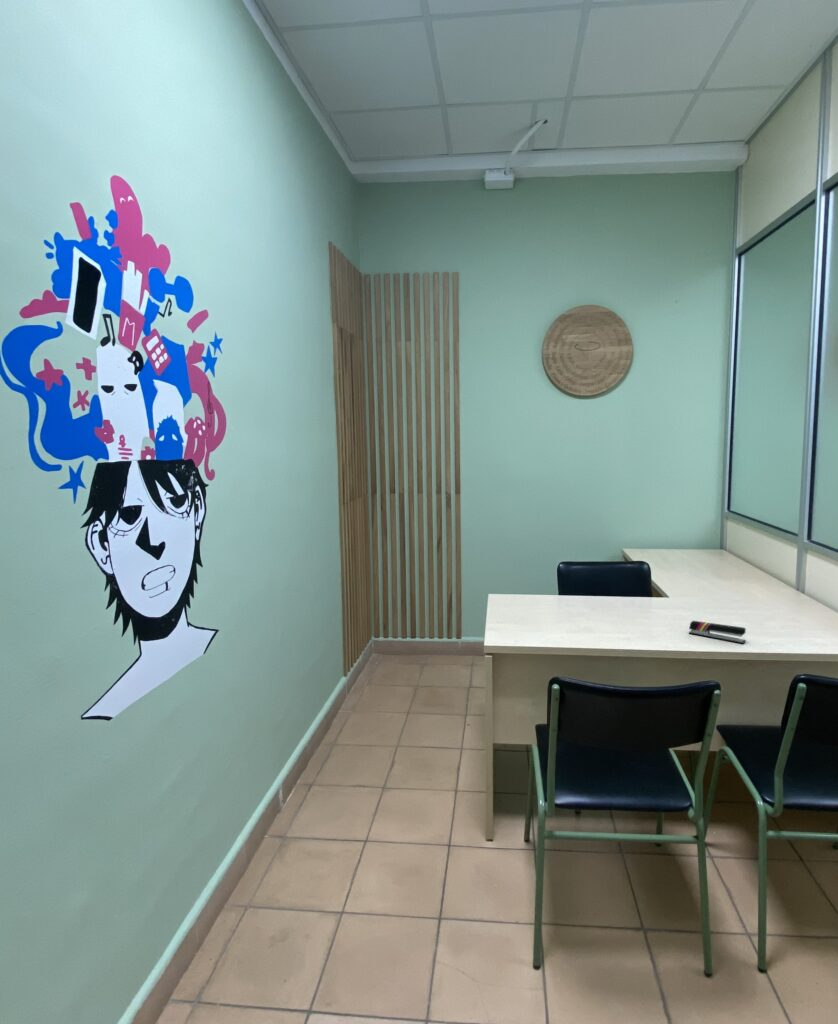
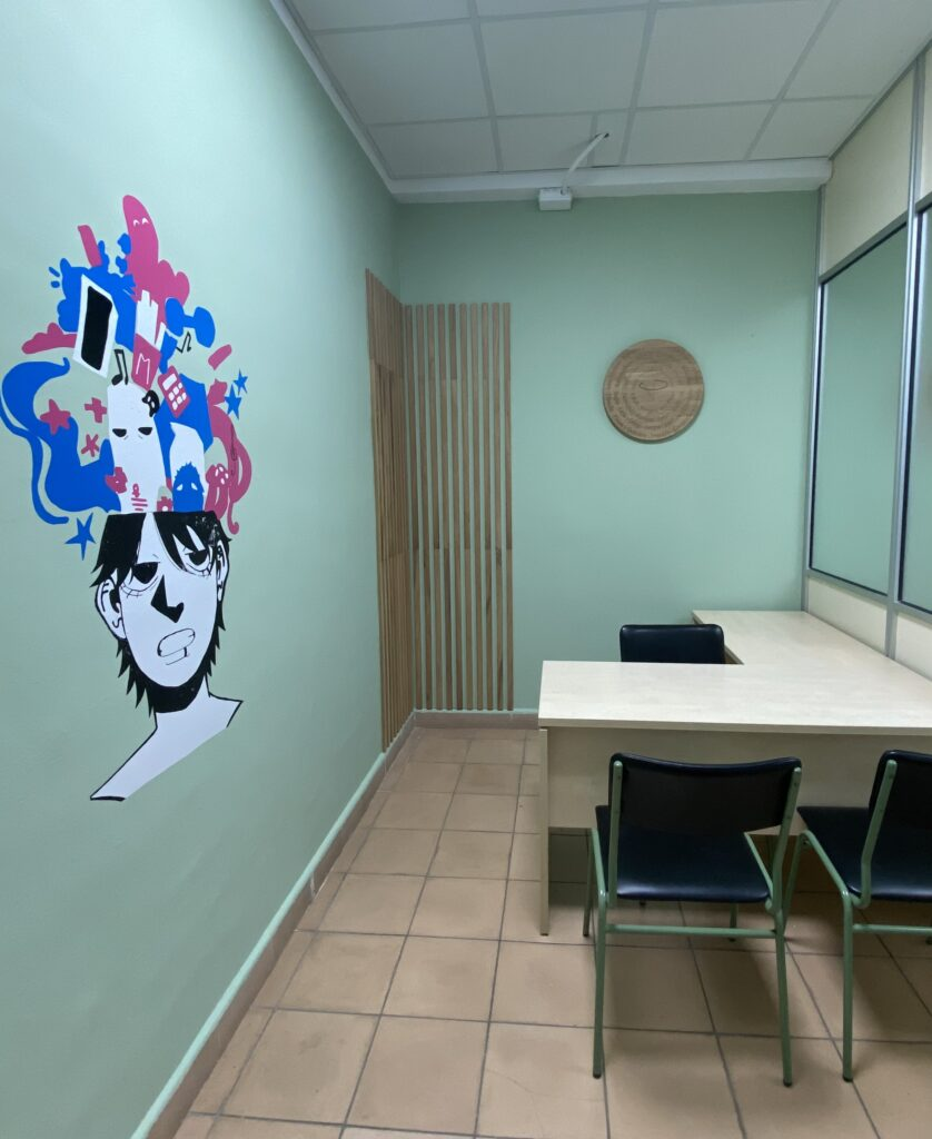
- stapler [688,620,747,645]
